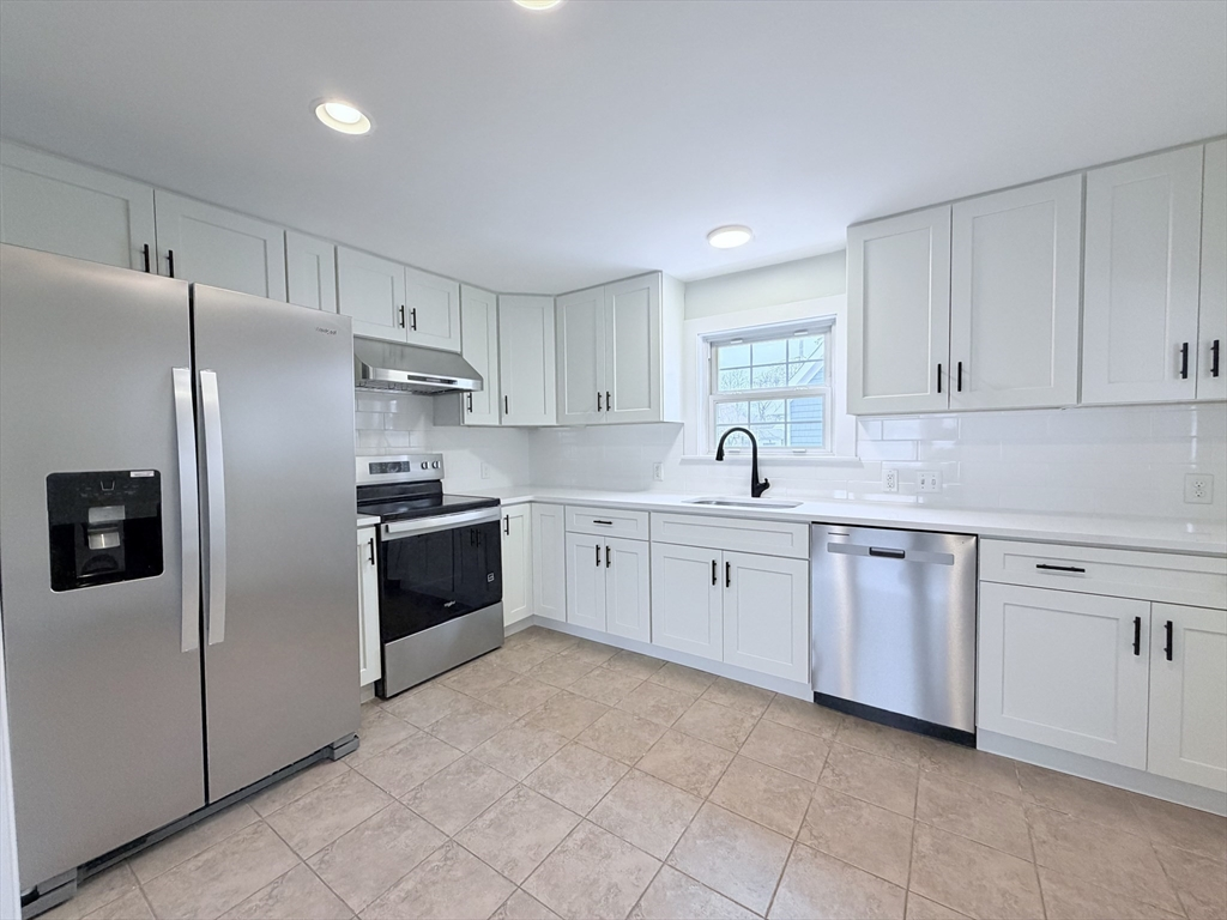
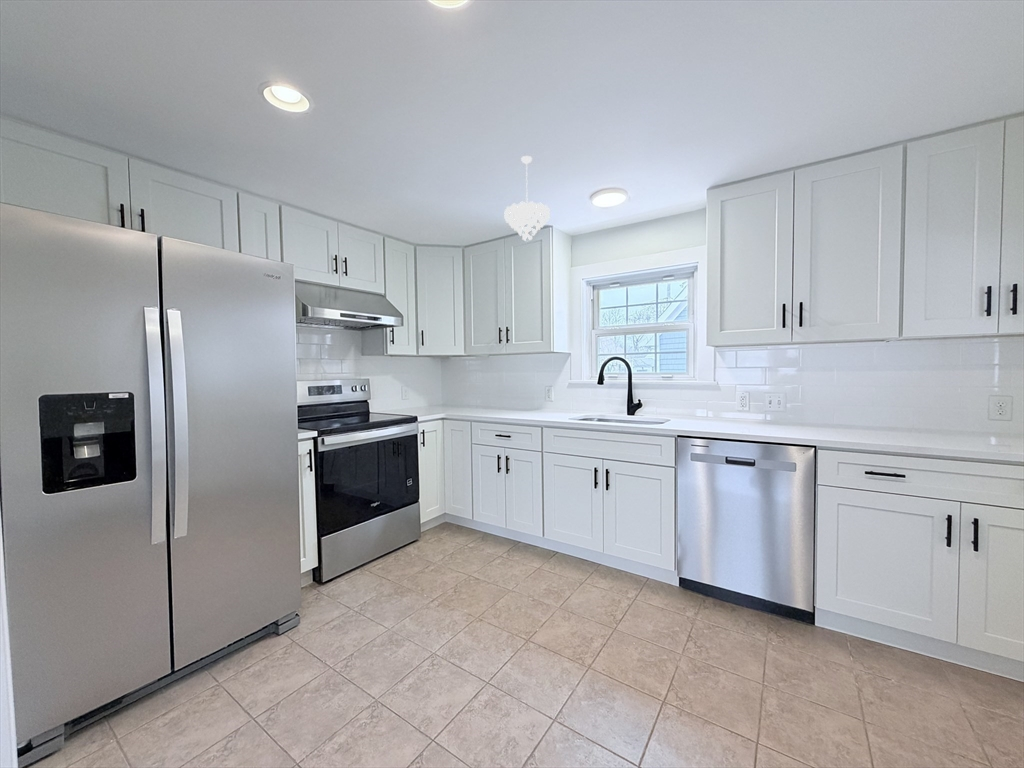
+ pendant light [504,155,551,243]
